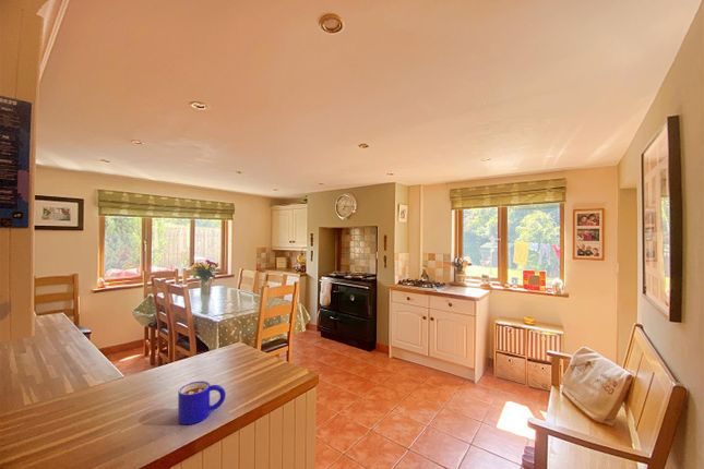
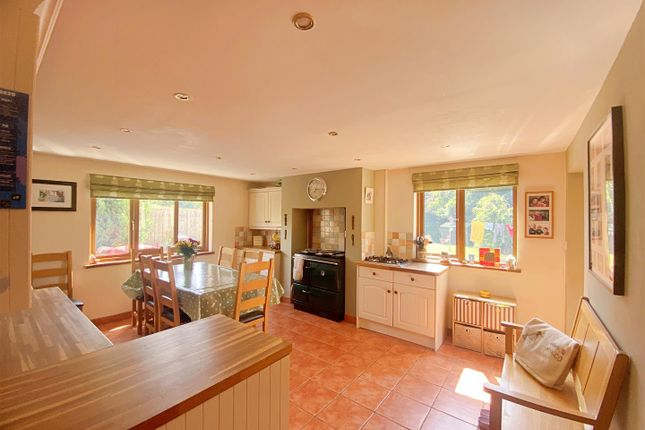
- mug [177,380,227,425]
